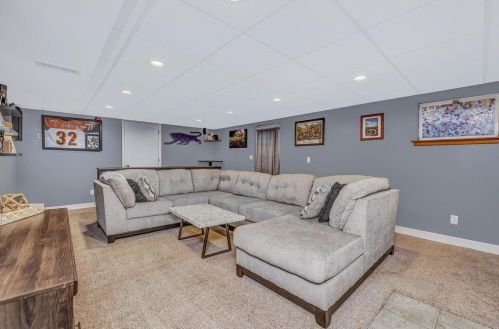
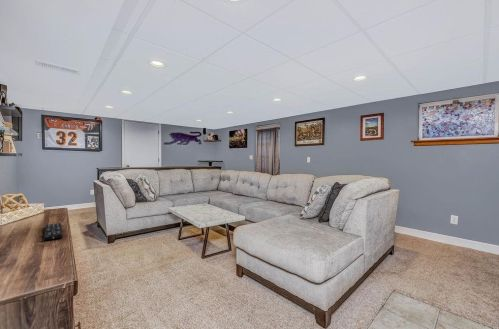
+ remote control [43,222,64,242]
